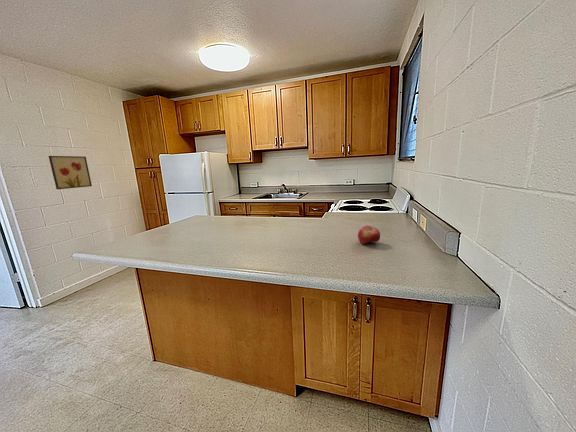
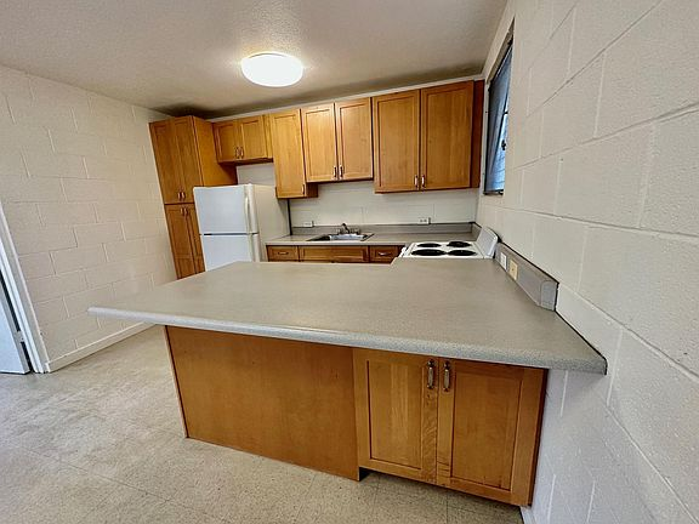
- wall art [48,155,93,190]
- fruit [357,225,381,245]
